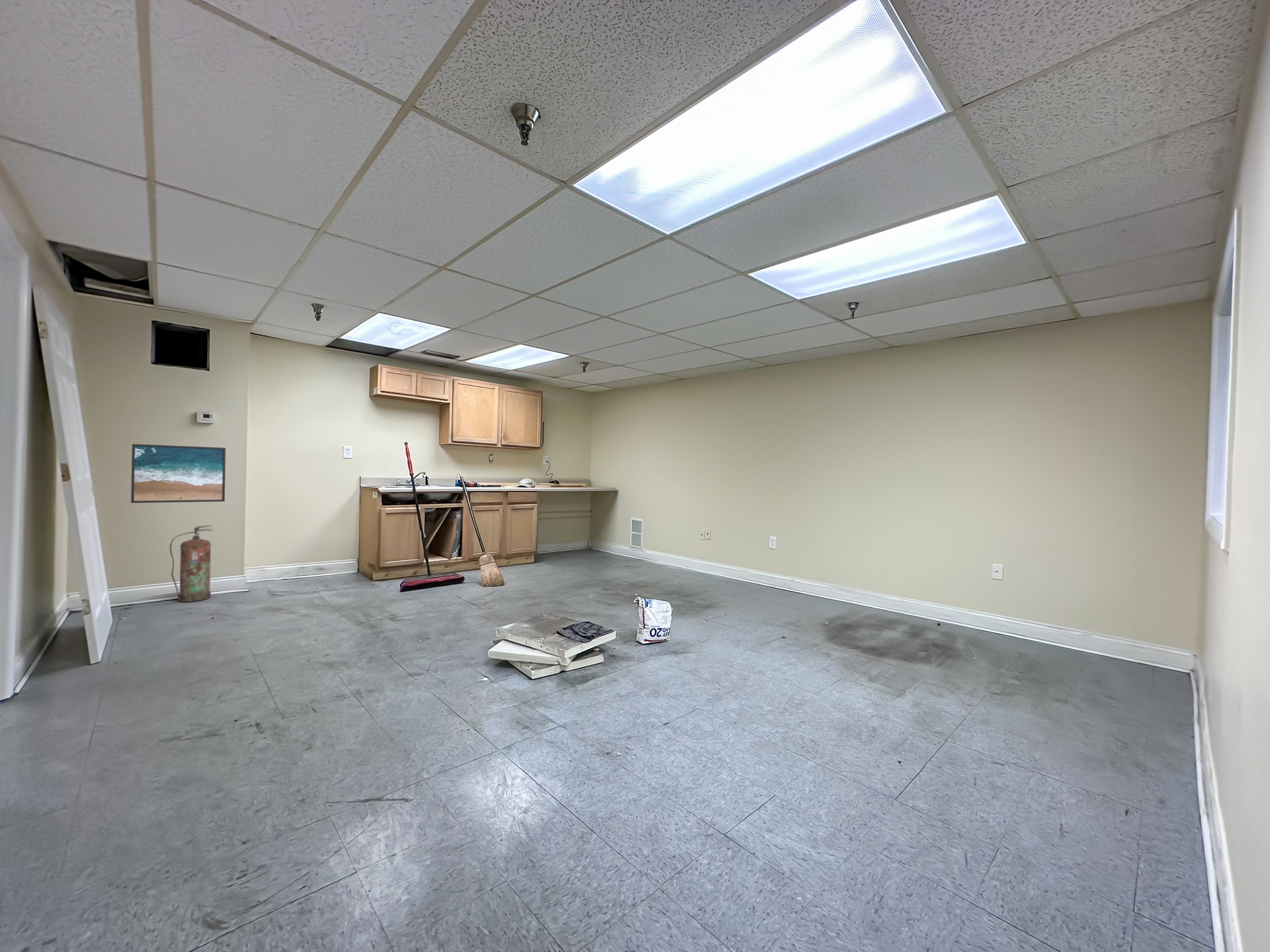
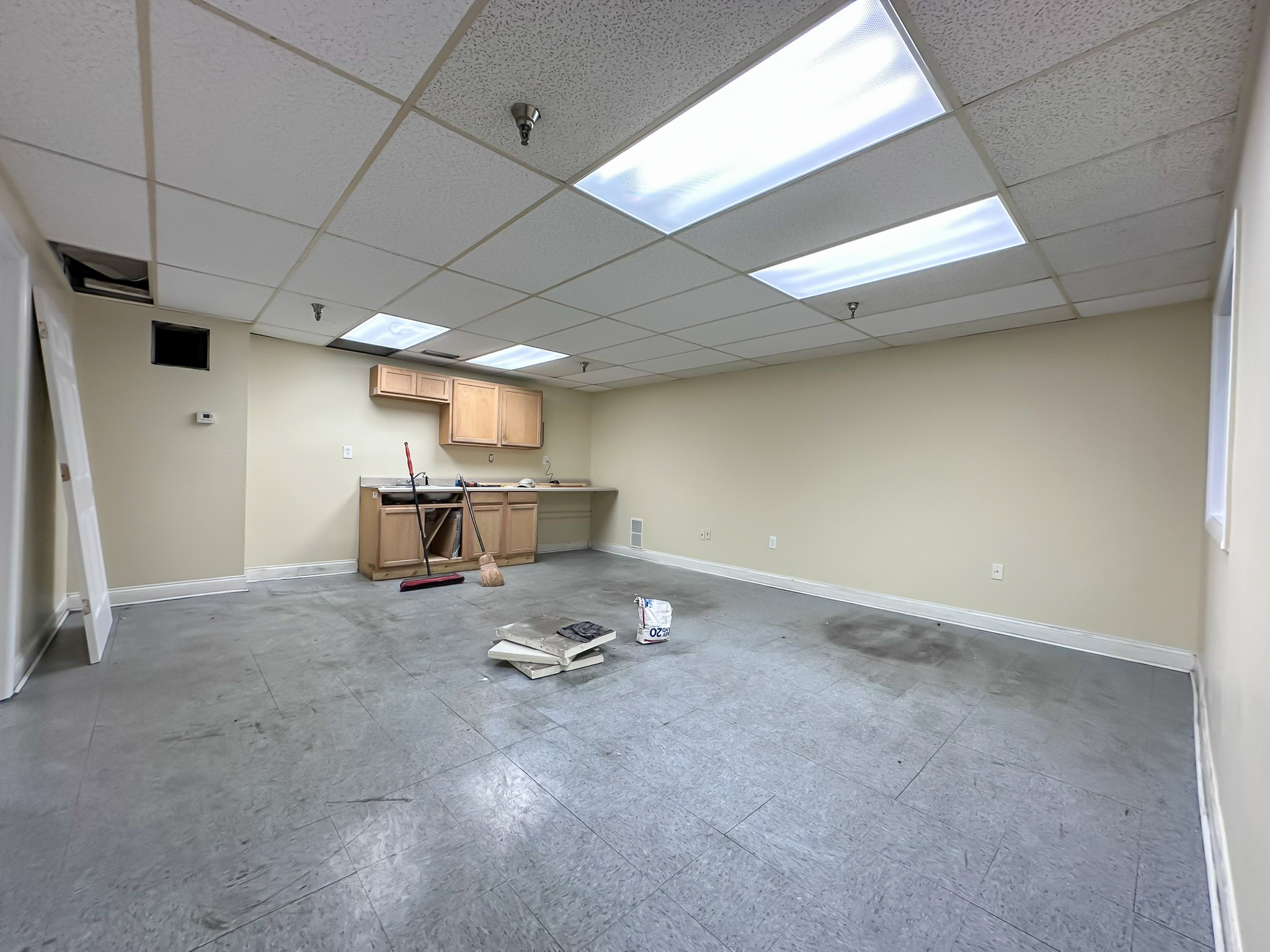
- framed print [130,443,226,503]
- fire extinguisher [169,524,213,602]
